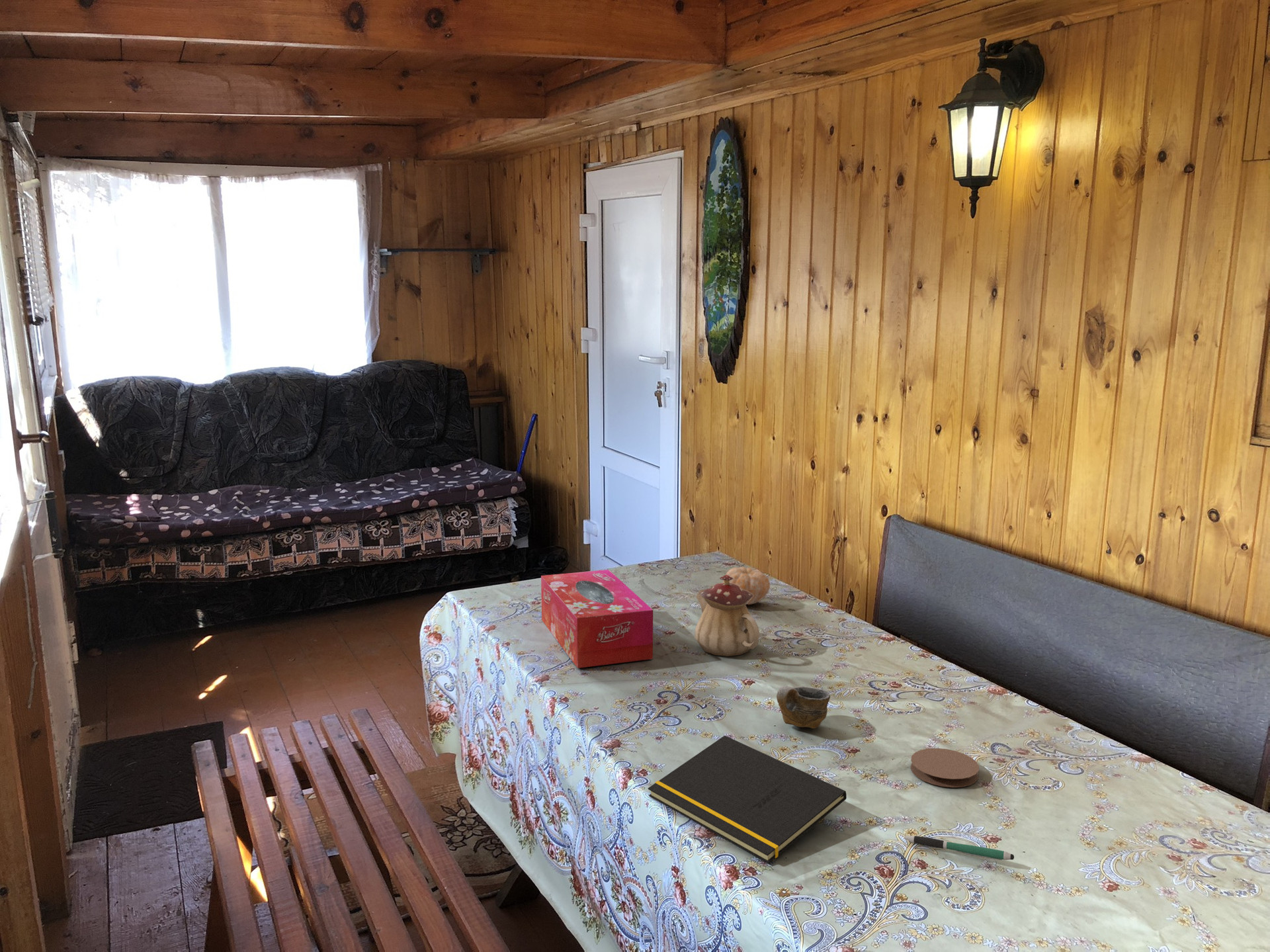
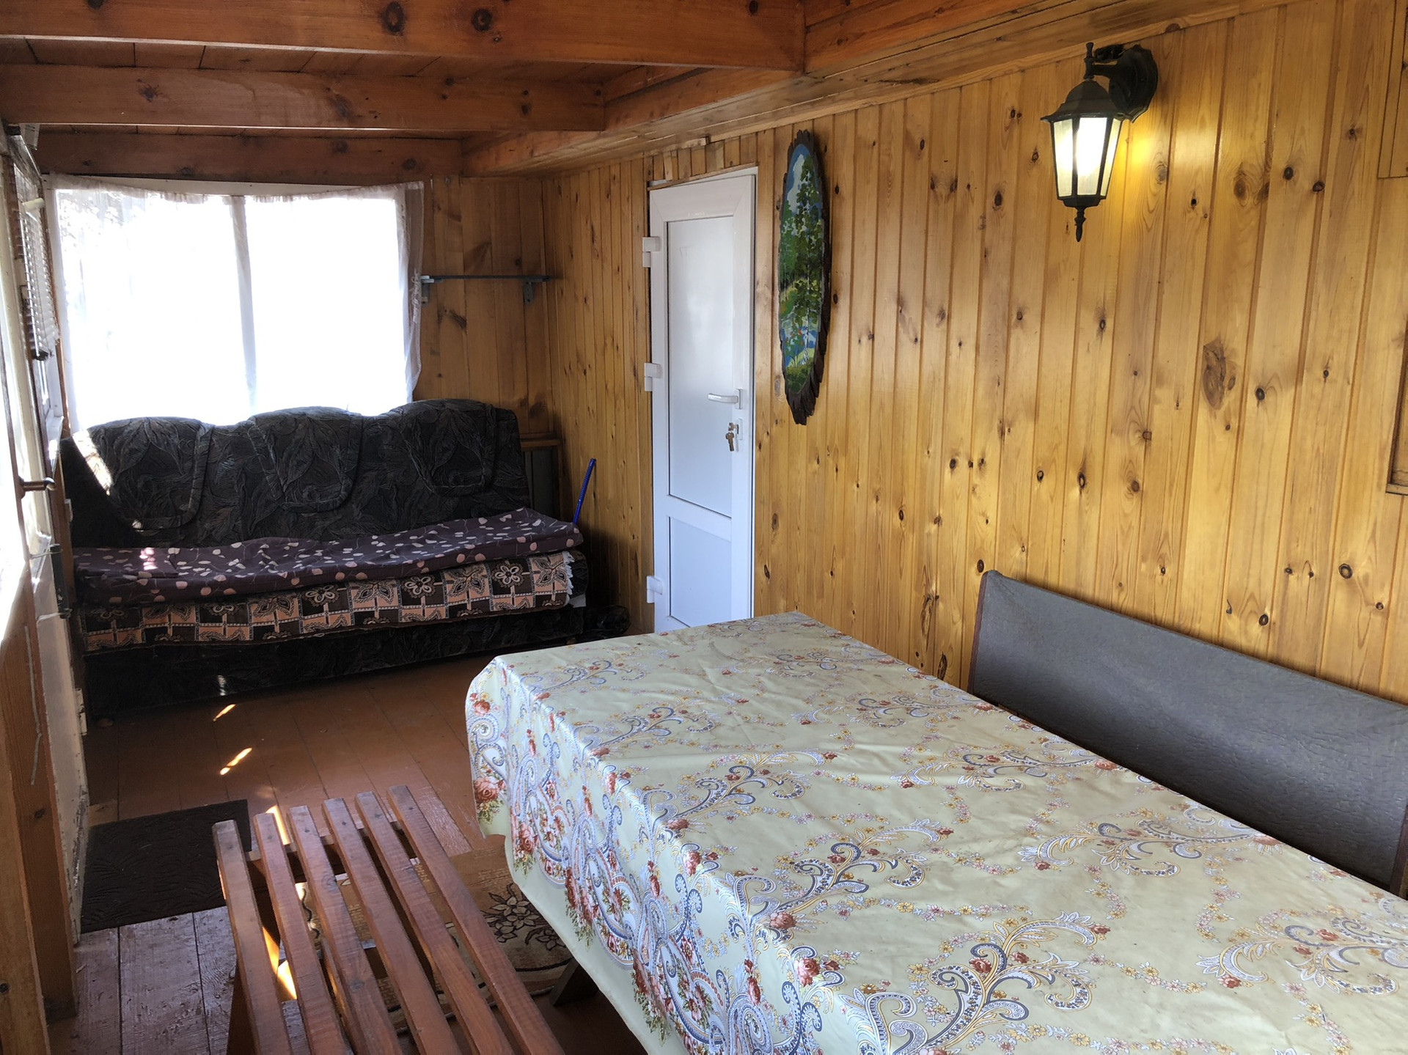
- pen [903,835,1015,861]
- tissue box [540,569,654,669]
- teapot [694,574,760,657]
- coaster [910,748,980,788]
- notepad [648,735,847,864]
- cup [776,685,831,729]
- fruit [722,566,771,605]
